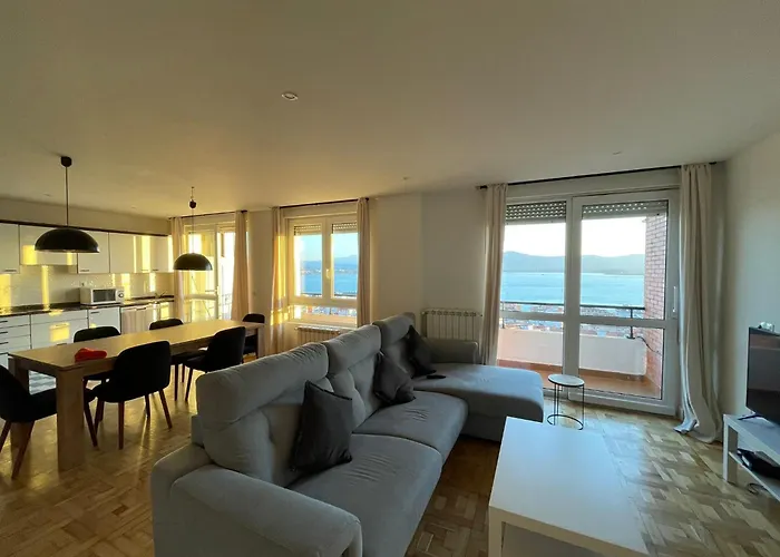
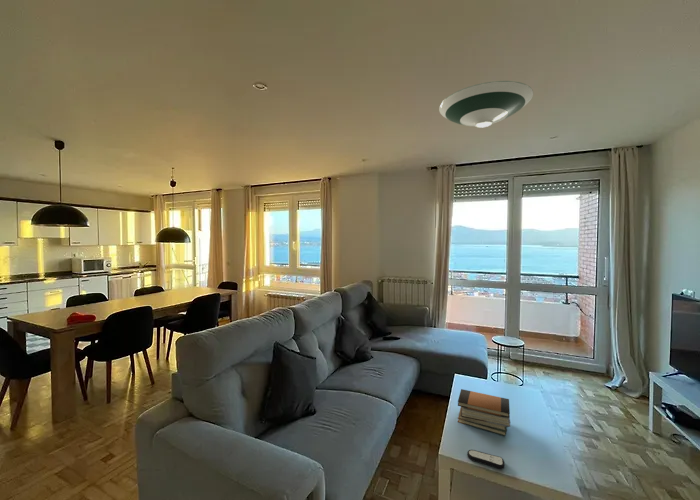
+ book stack [457,388,511,437]
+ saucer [438,80,534,129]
+ remote control [466,449,506,470]
